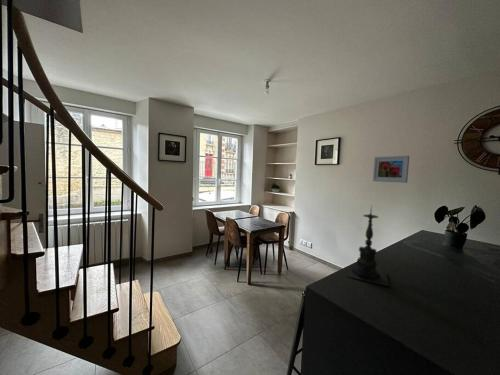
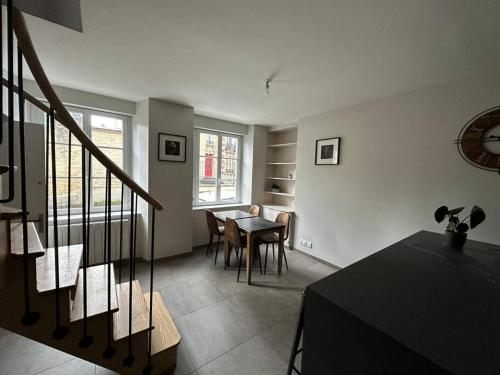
- candle holder [345,204,390,287]
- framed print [372,155,410,184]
